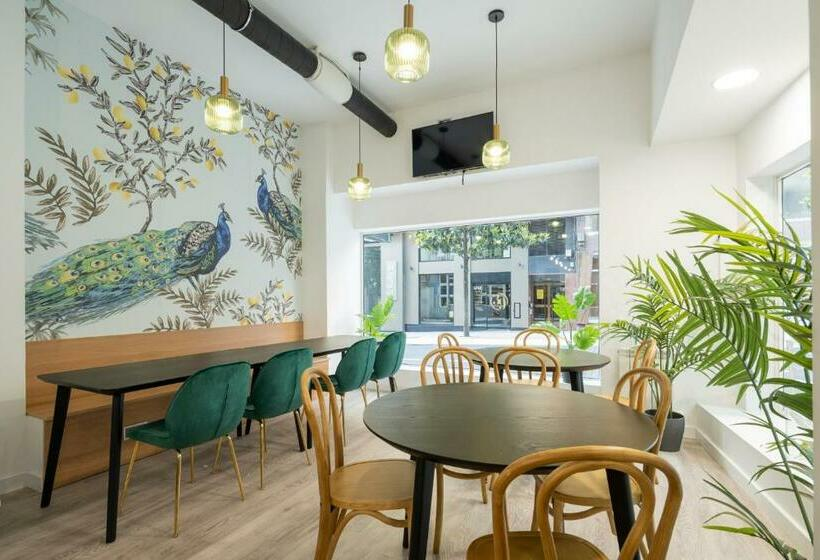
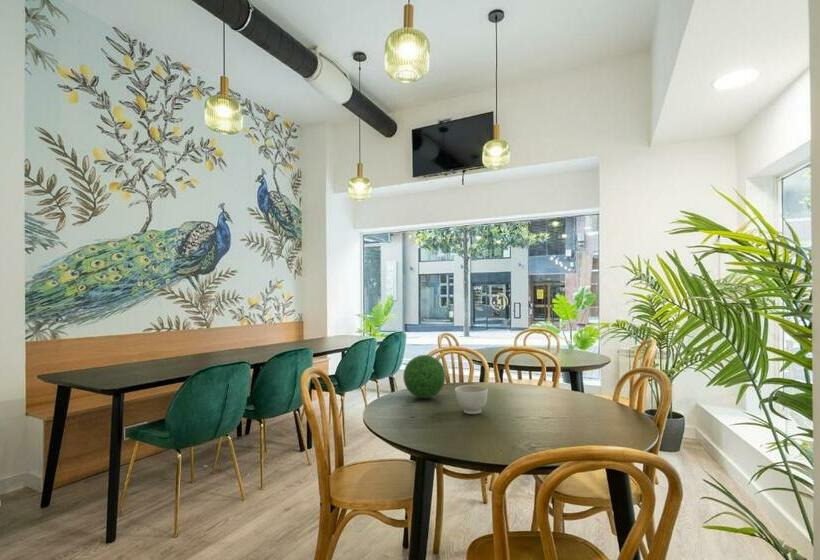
+ bowl [454,384,489,415]
+ decorative ball [402,354,447,399]
